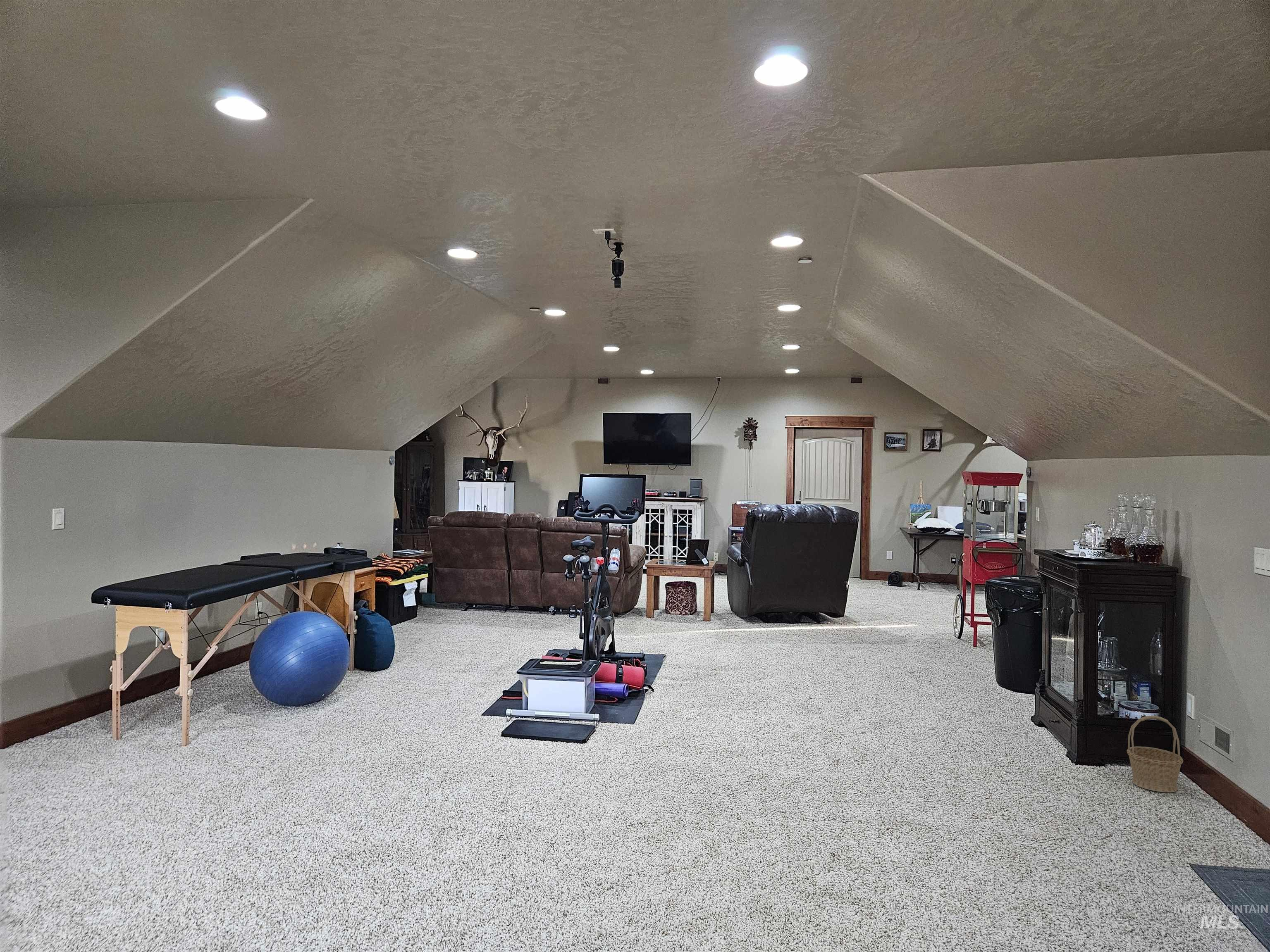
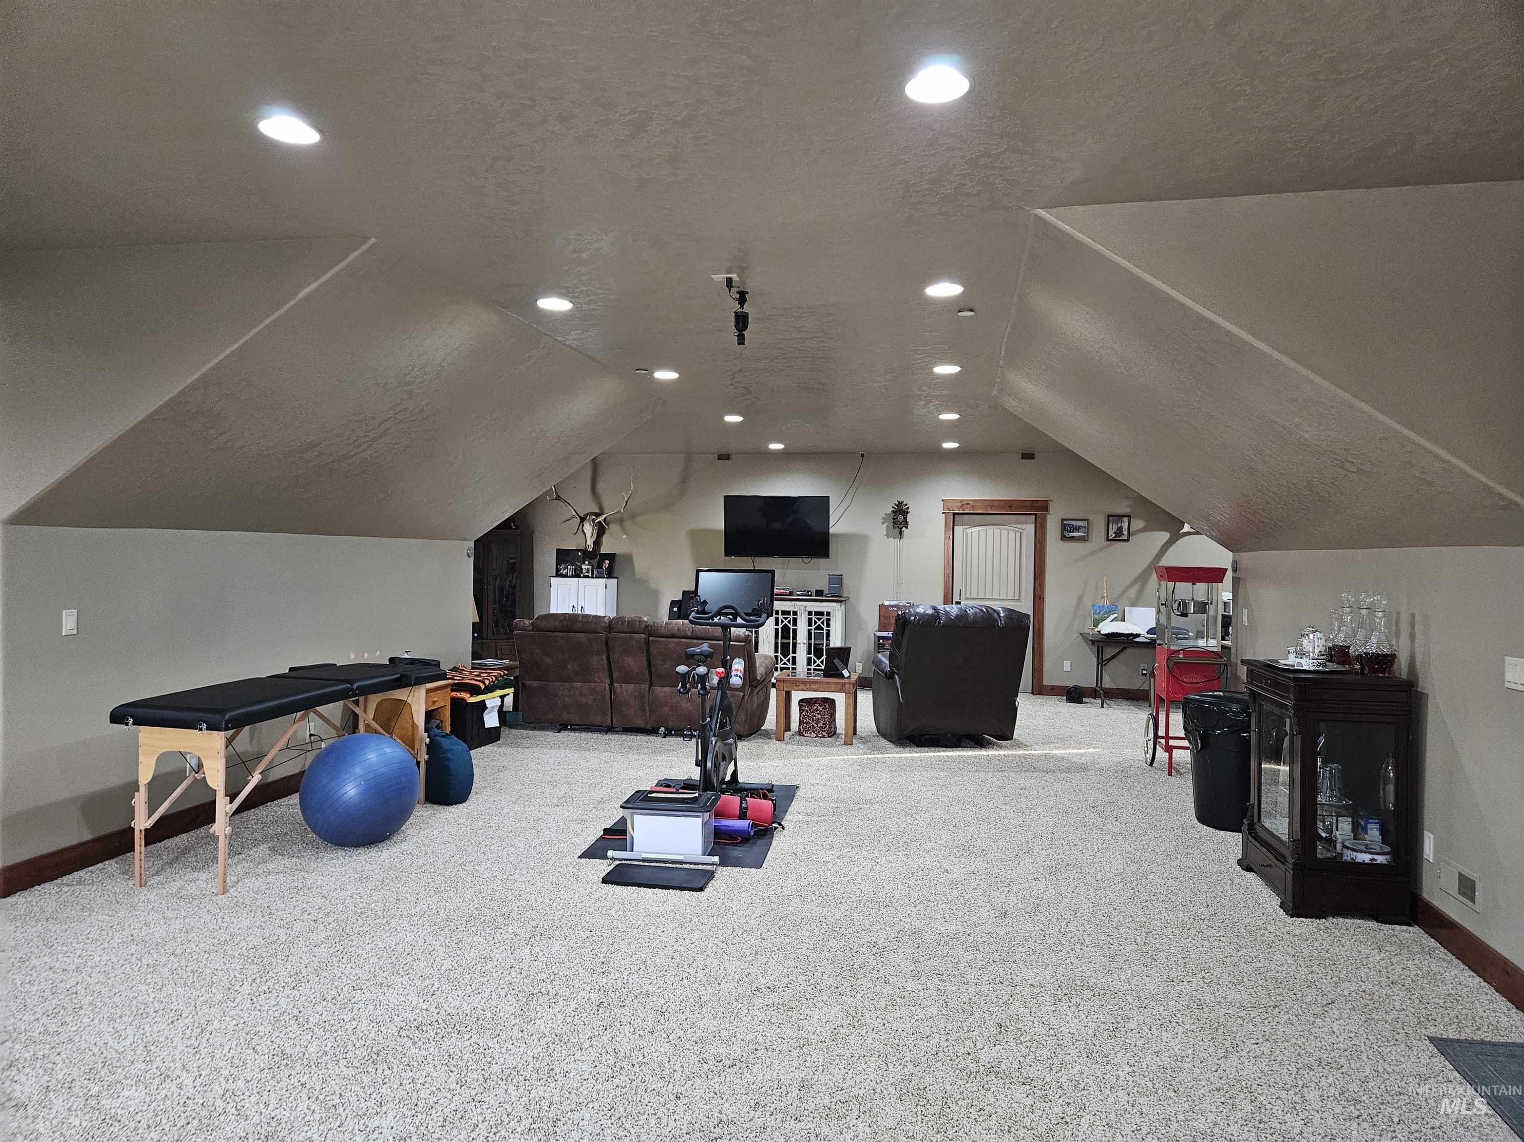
- basket [1127,715,1184,793]
